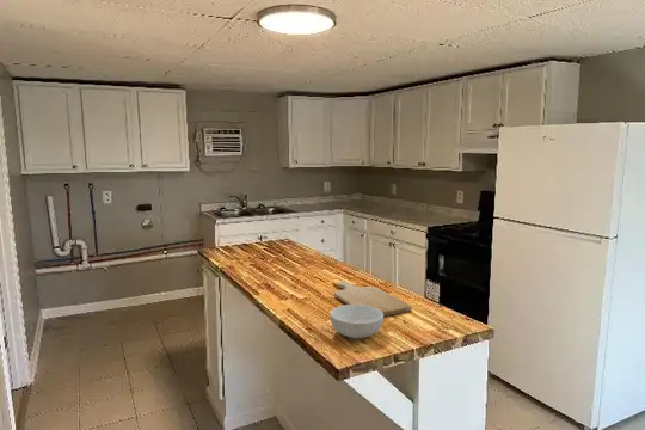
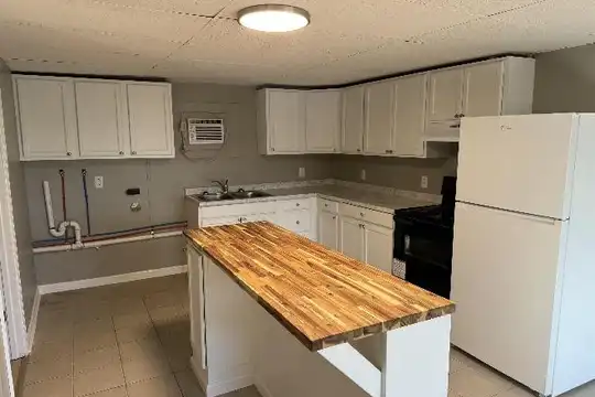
- chopping board [333,281,413,317]
- cereal bowl [328,305,385,340]
